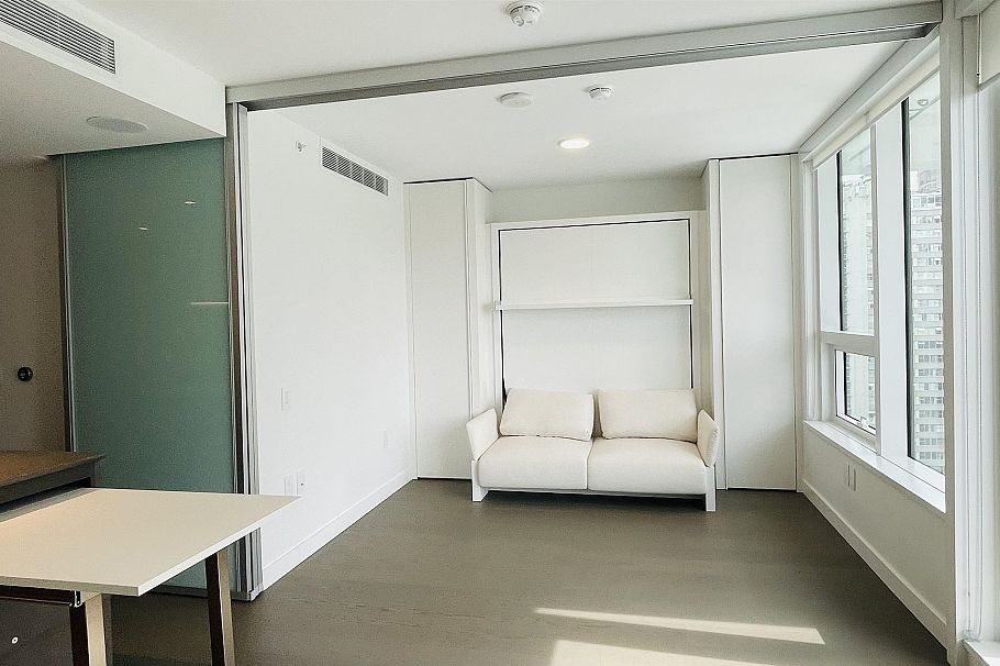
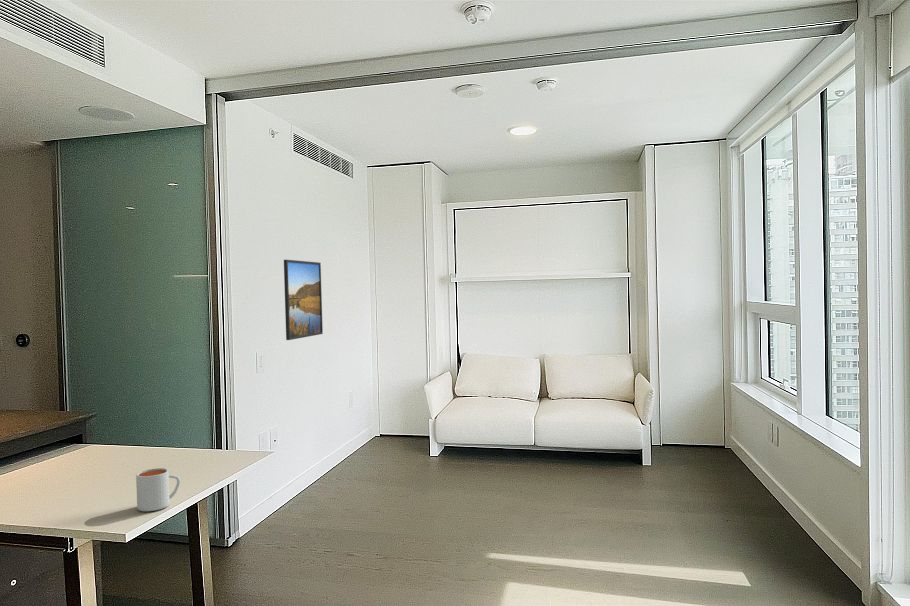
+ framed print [283,259,324,341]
+ mug [135,467,181,512]
